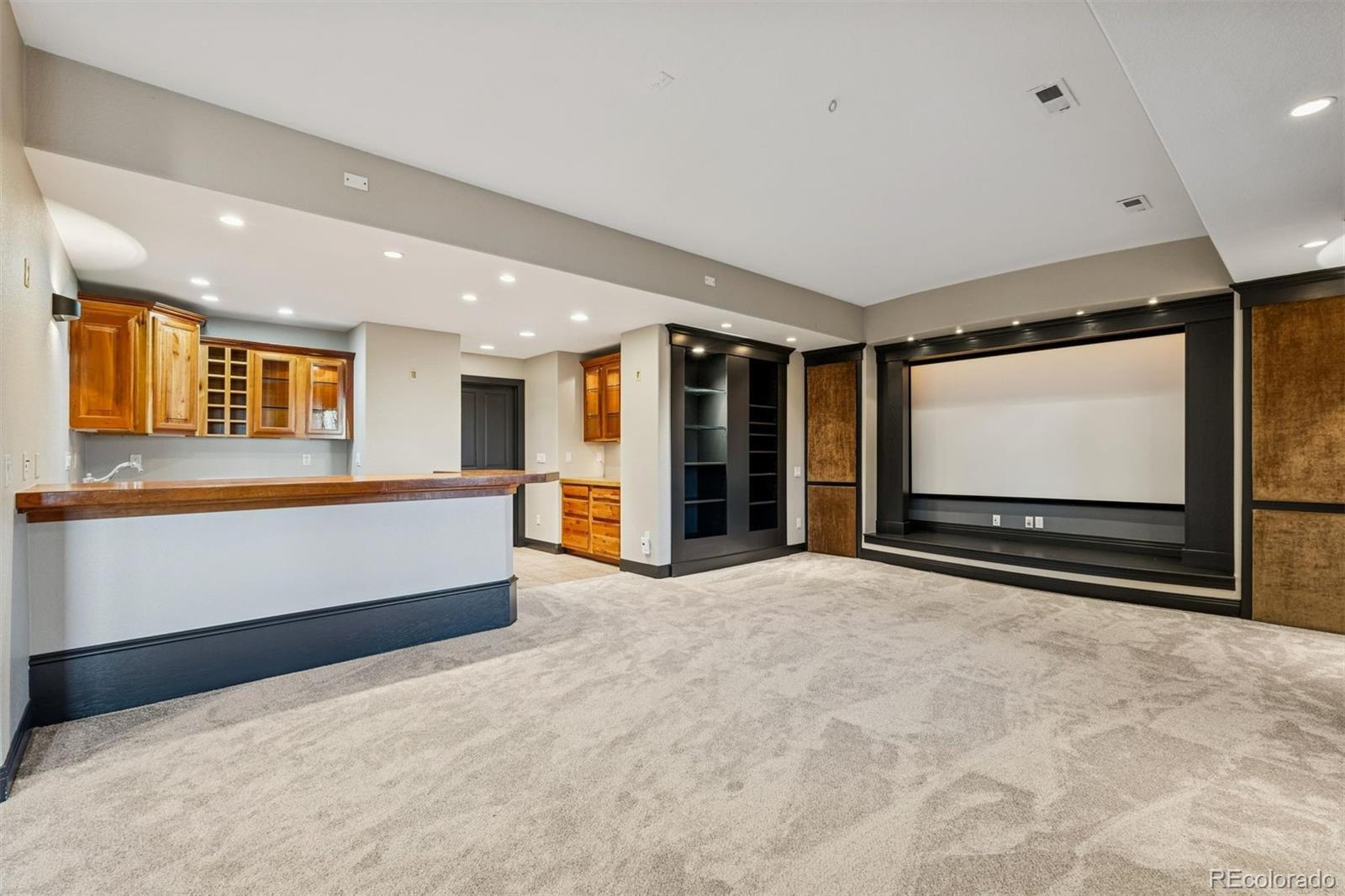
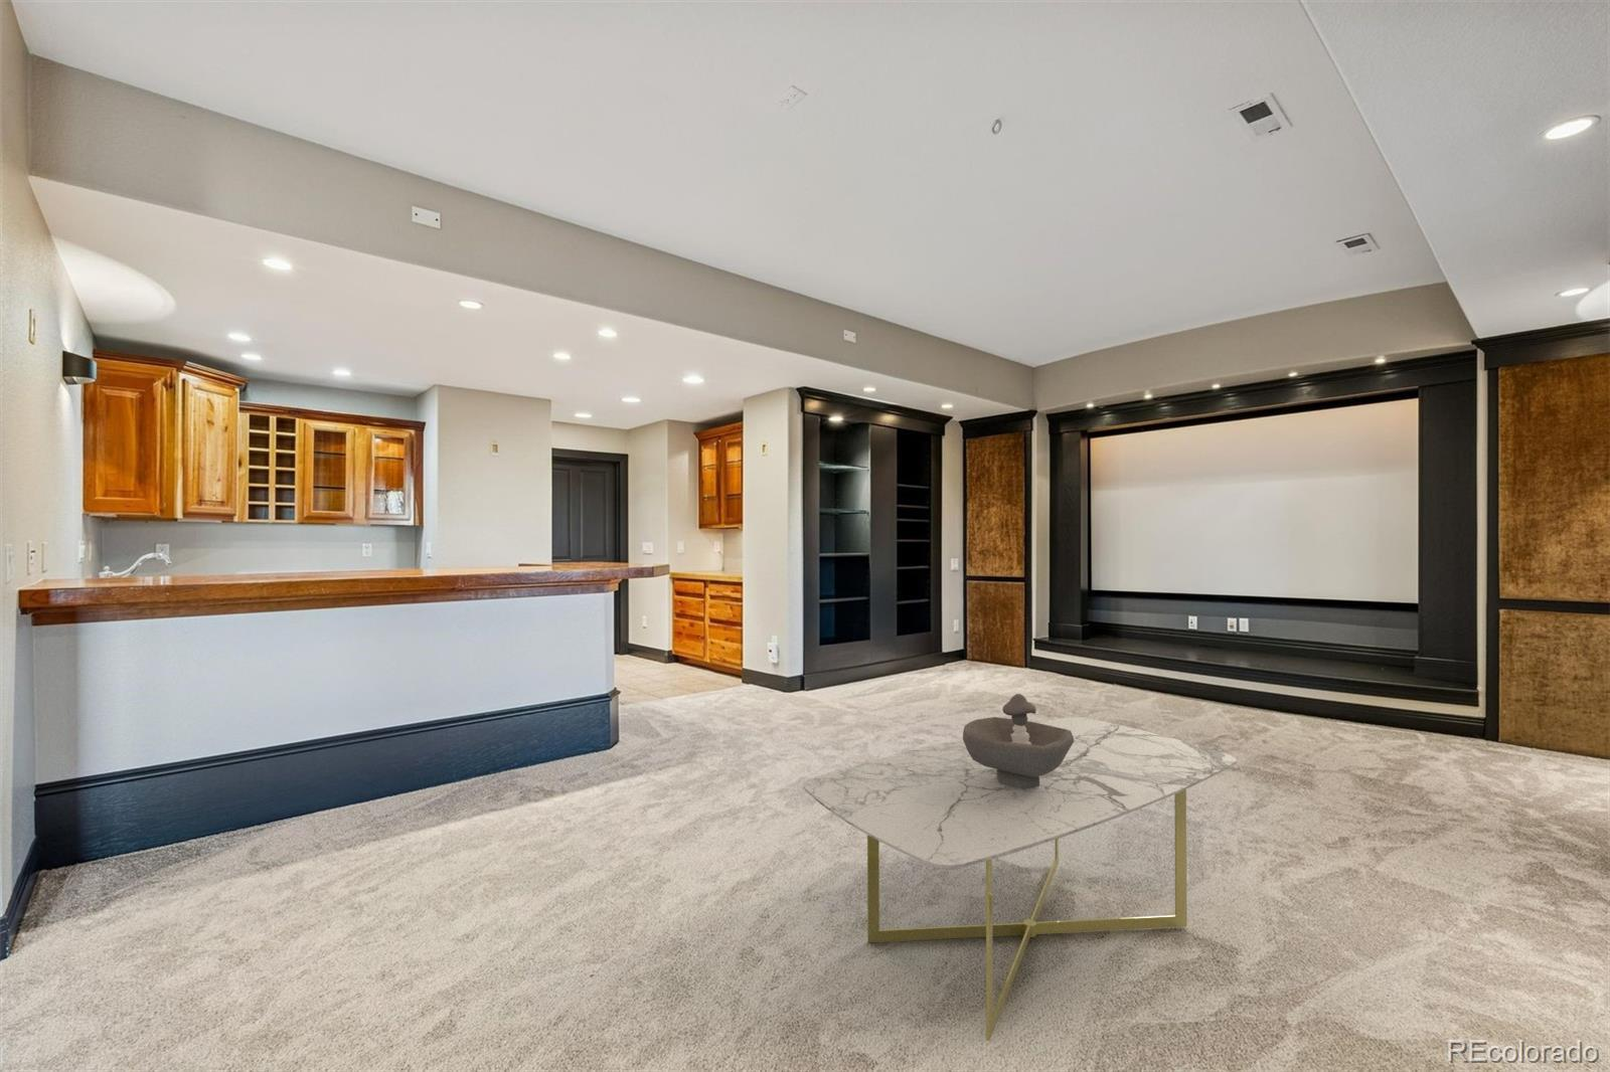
+ coffee table [803,715,1238,1042]
+ decorative bowl [962,693,1074,790]
